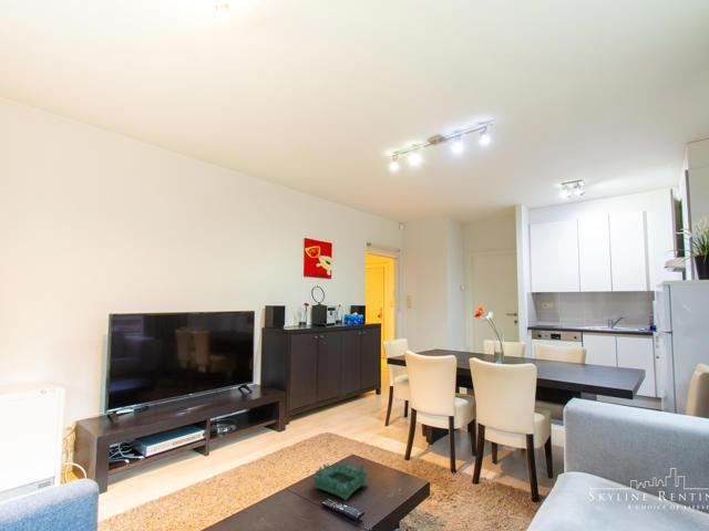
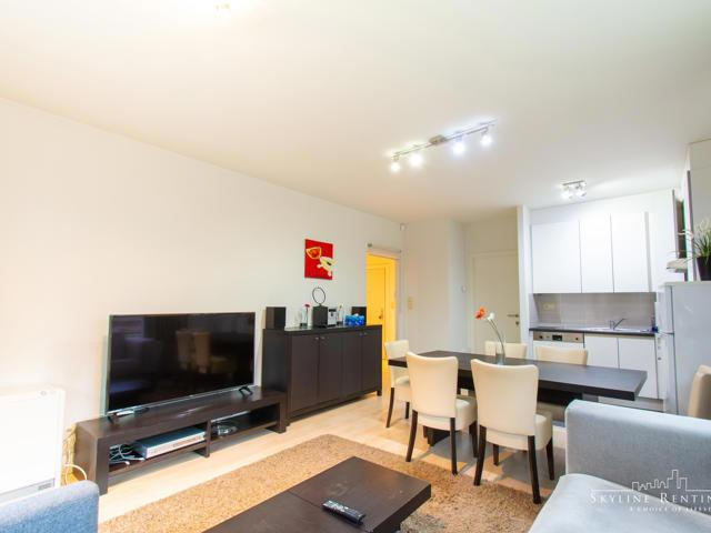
- decorative bowl [312,459,370,501]
